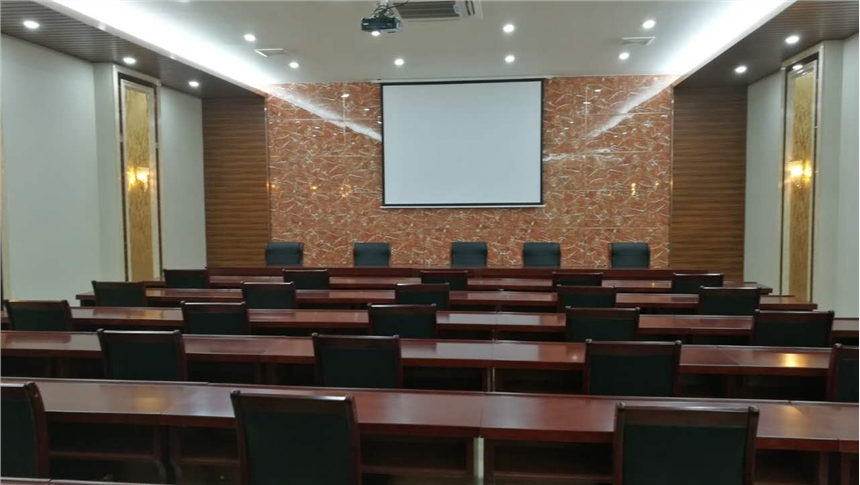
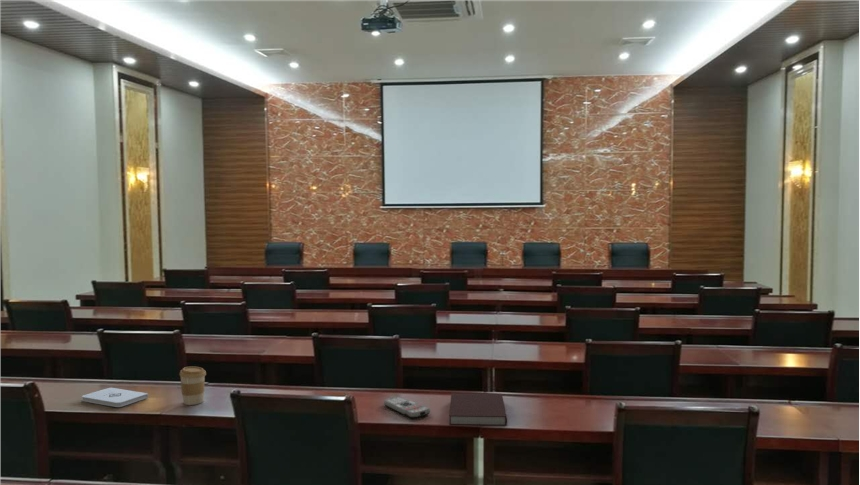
+ remote control [383,396,431,419]
+ coffee cup [178,366,207,406]
+ notepad [81,387,149,408]
+ notebook [448,392,508,427]
